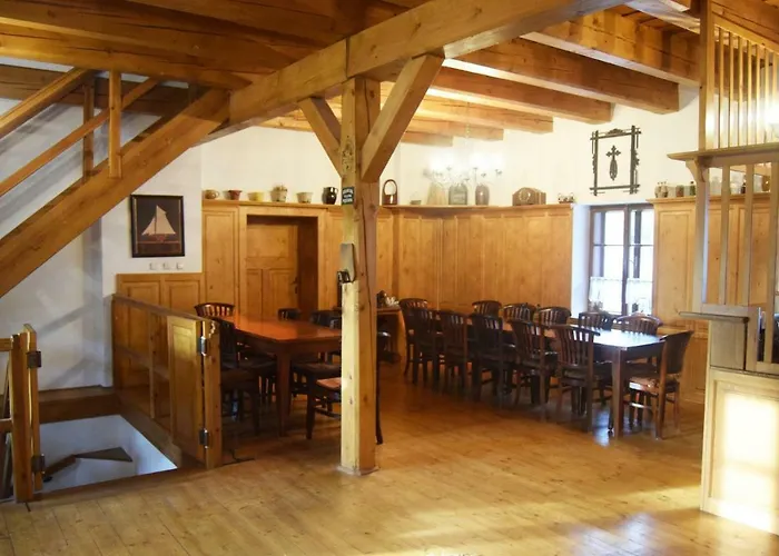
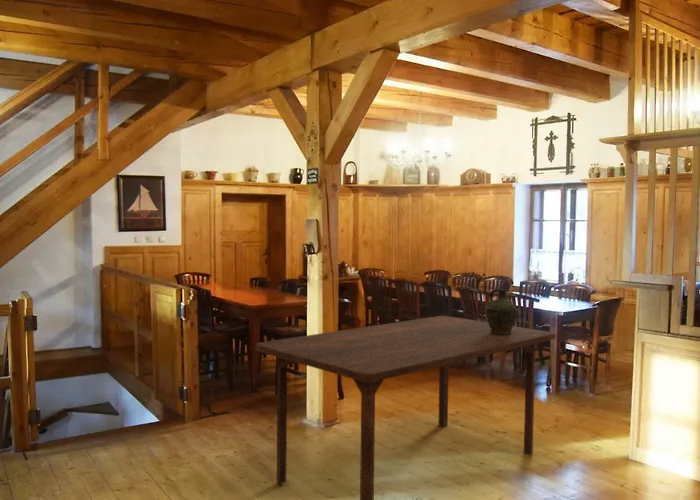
+ ceramic jug [485,288,519,335]
+ dining table [254,315,556,500]
